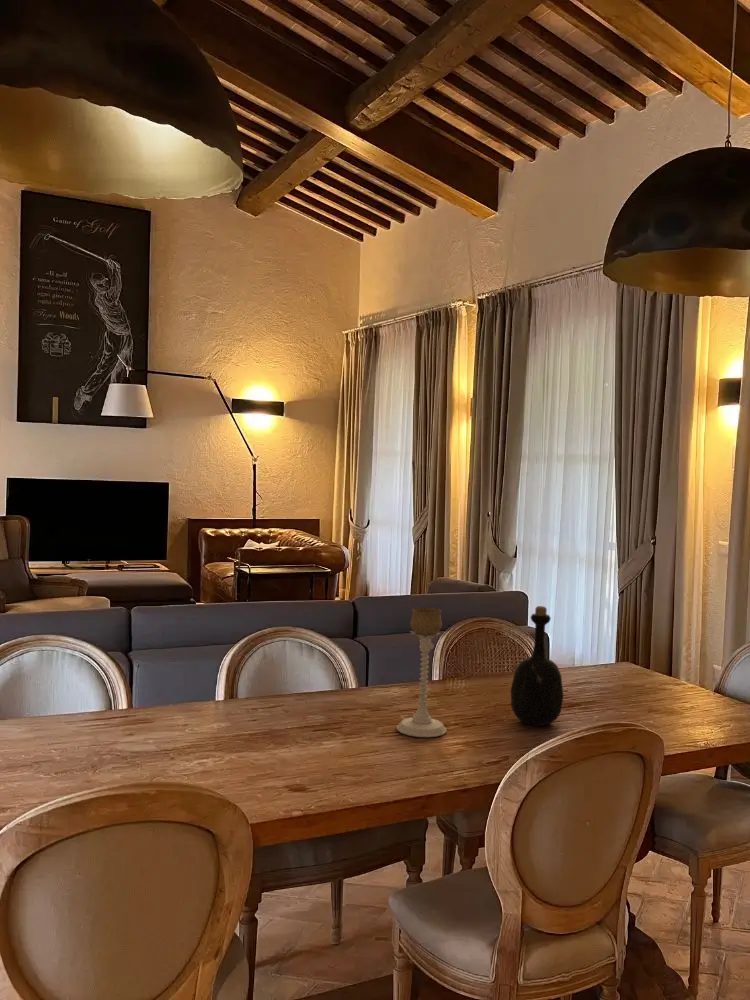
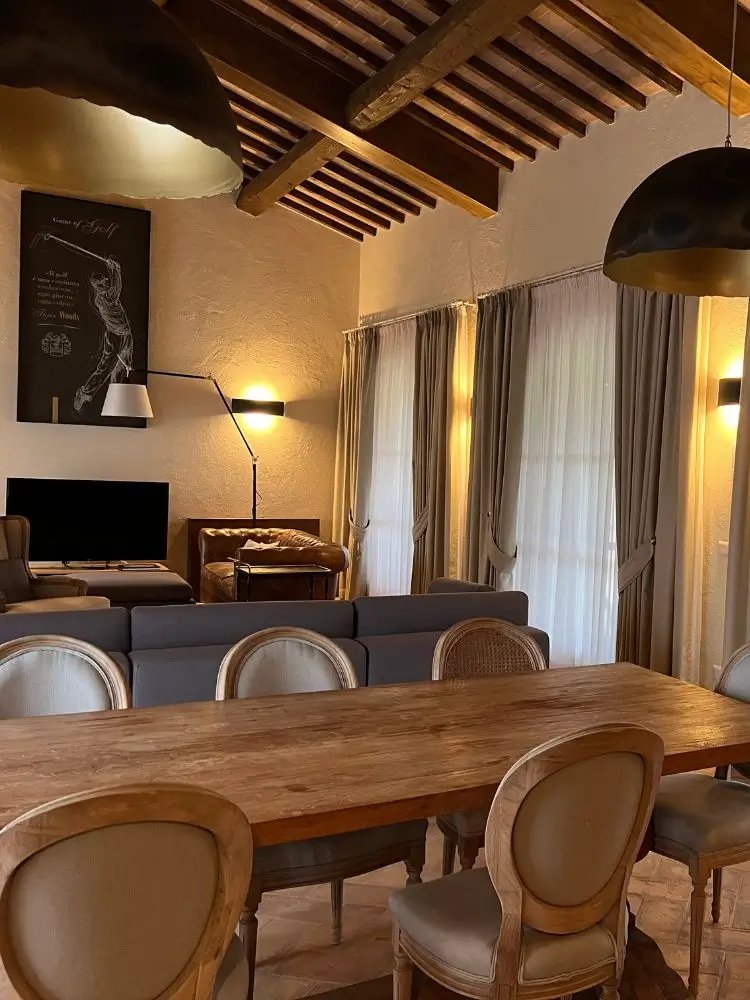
- candle holder [396,606,448,738]
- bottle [510,605,564,727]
